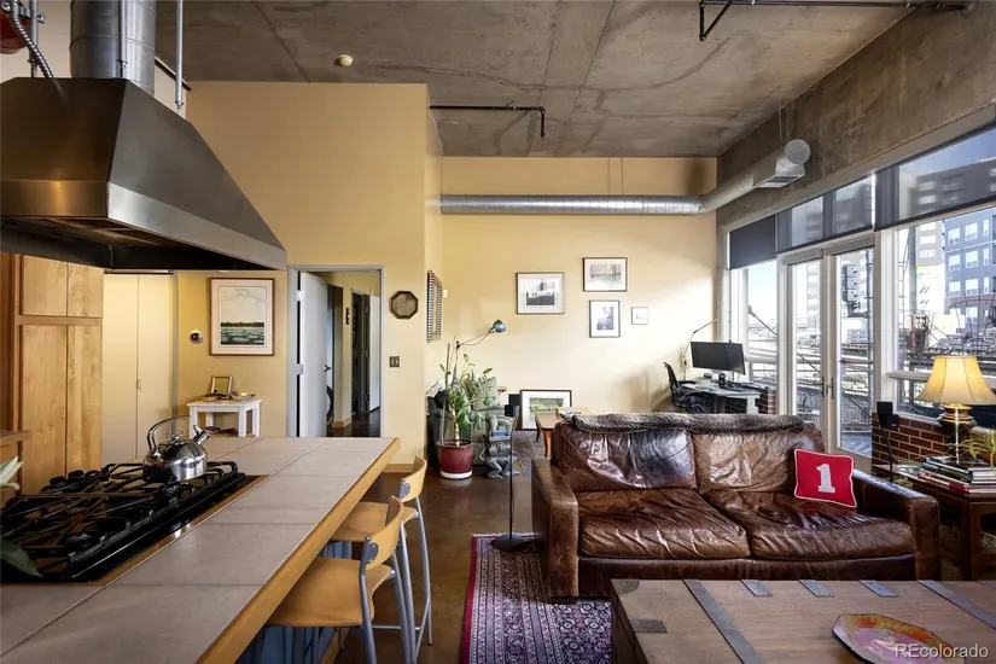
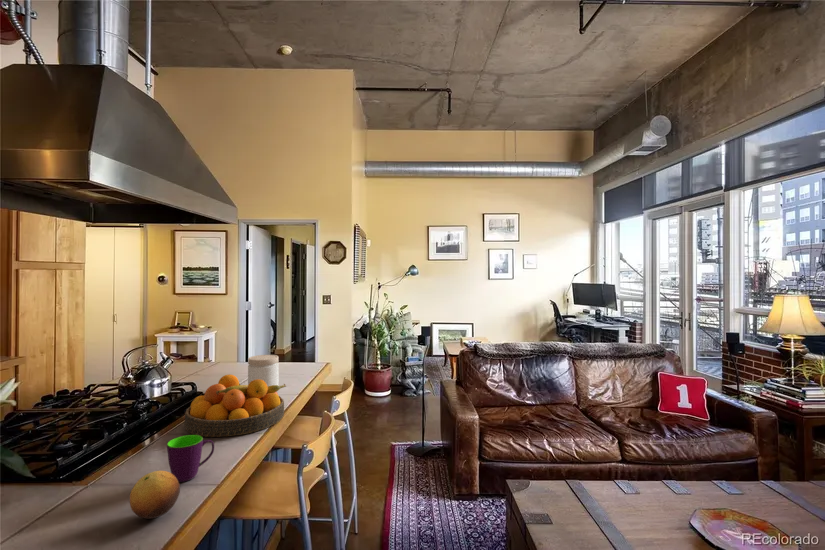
+ fruit [129,470,181,520]
+ mug [166,434,215,483]
+ fruit bowl [184,374,287,438]
+ jar [247,354,280,386]
